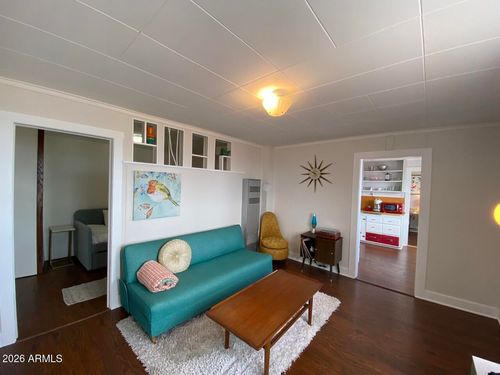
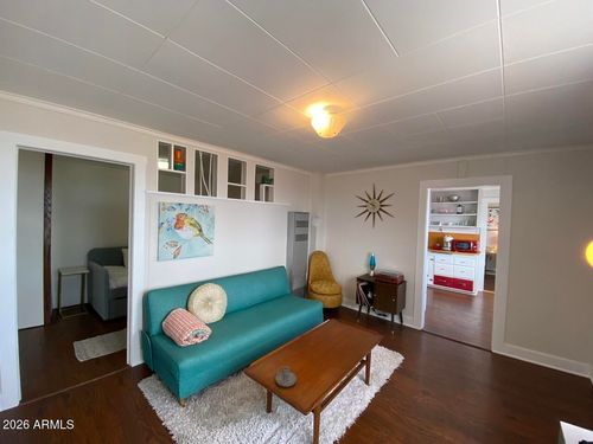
+ candle holder [274,365,298,388]
